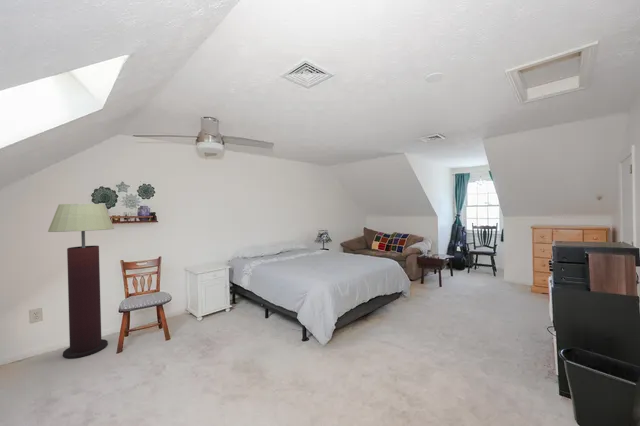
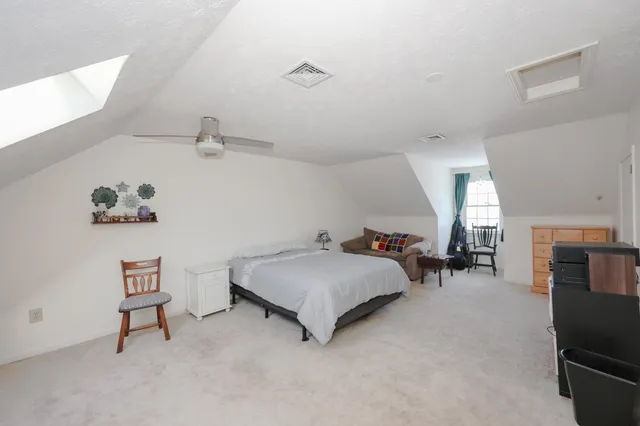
- floor lamp [47,203,115,359]
